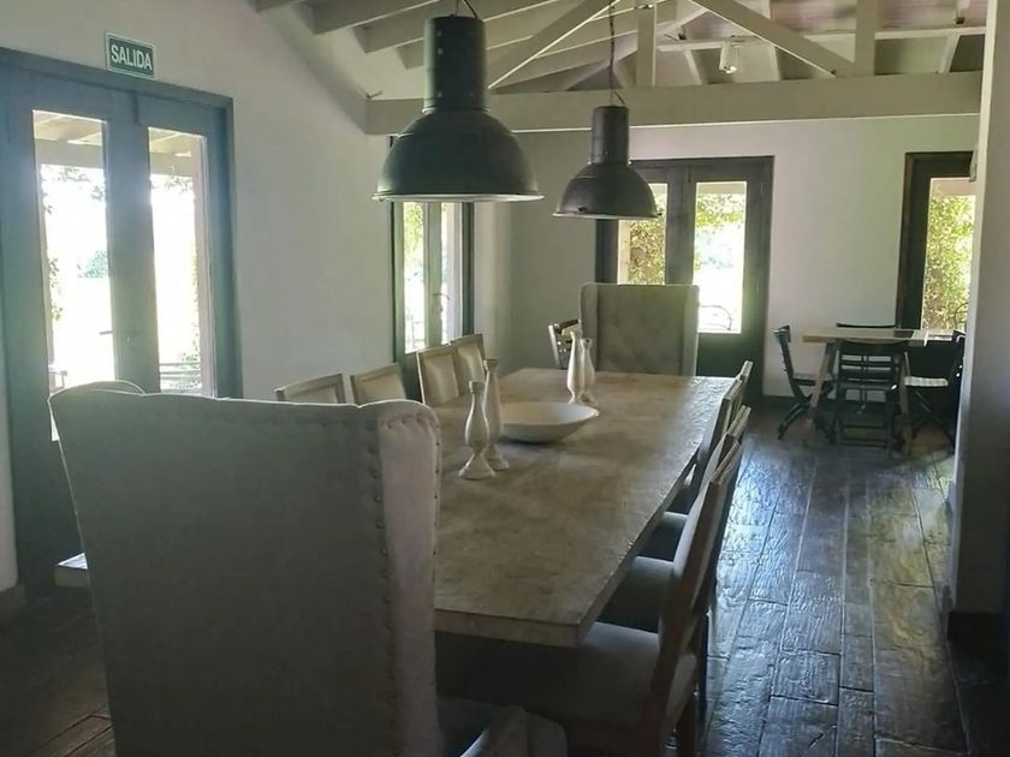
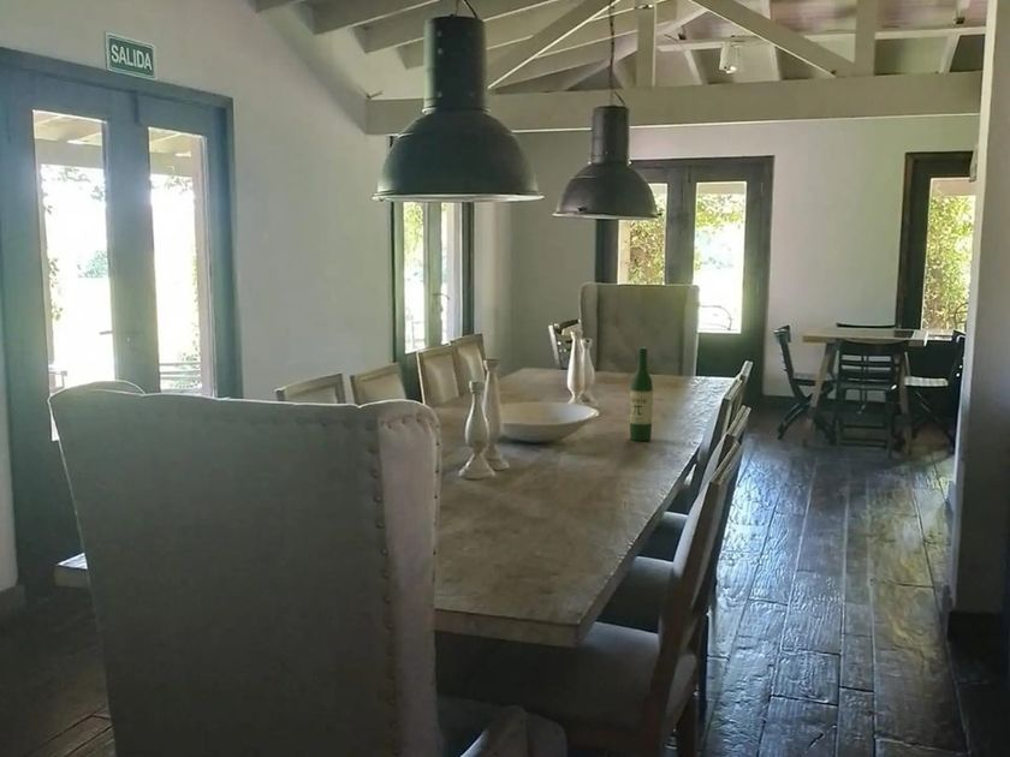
+ wine bottle [629,346,654,442]
